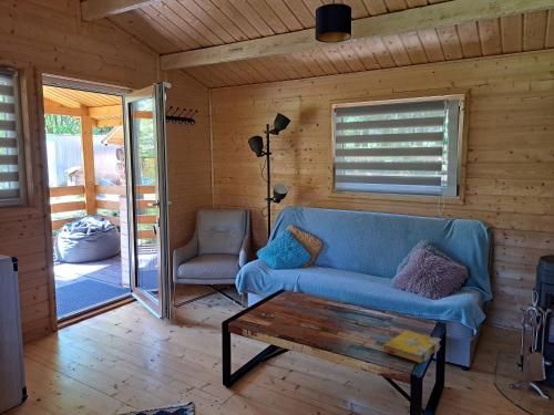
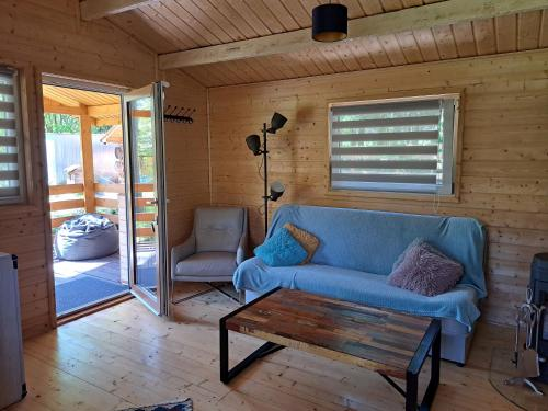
- spell book [381,329,442,364]
